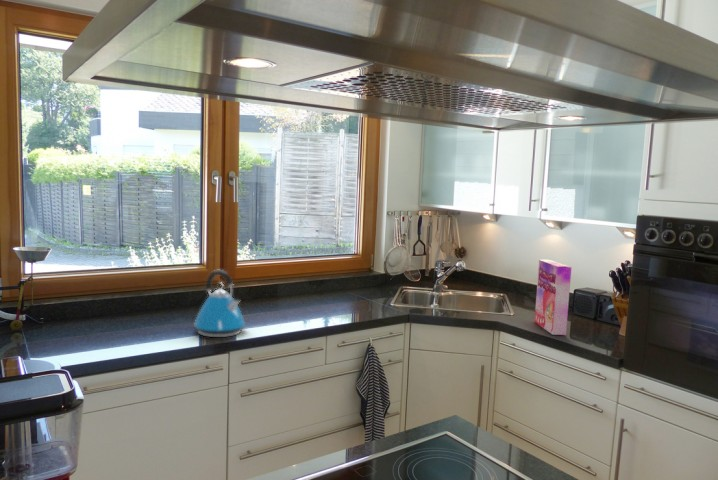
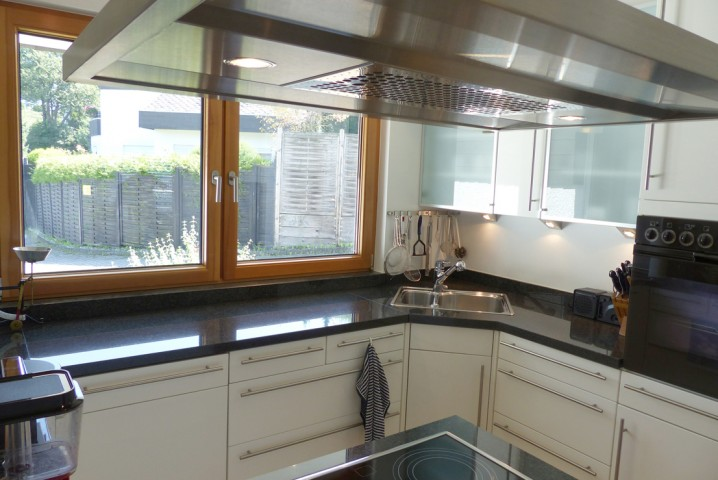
- cereal box [533,258,572,336]
- kettle [193,269,246,338]
